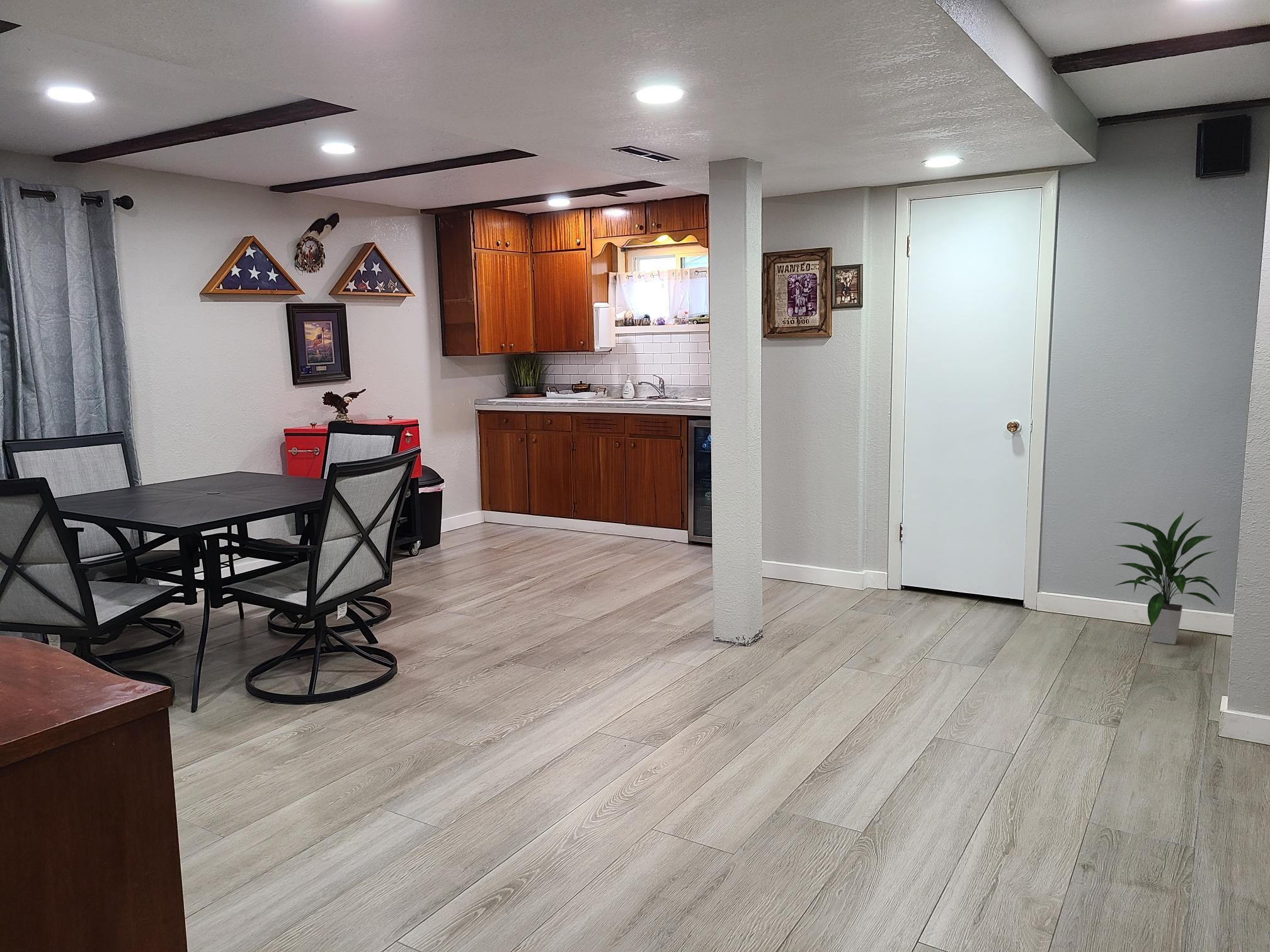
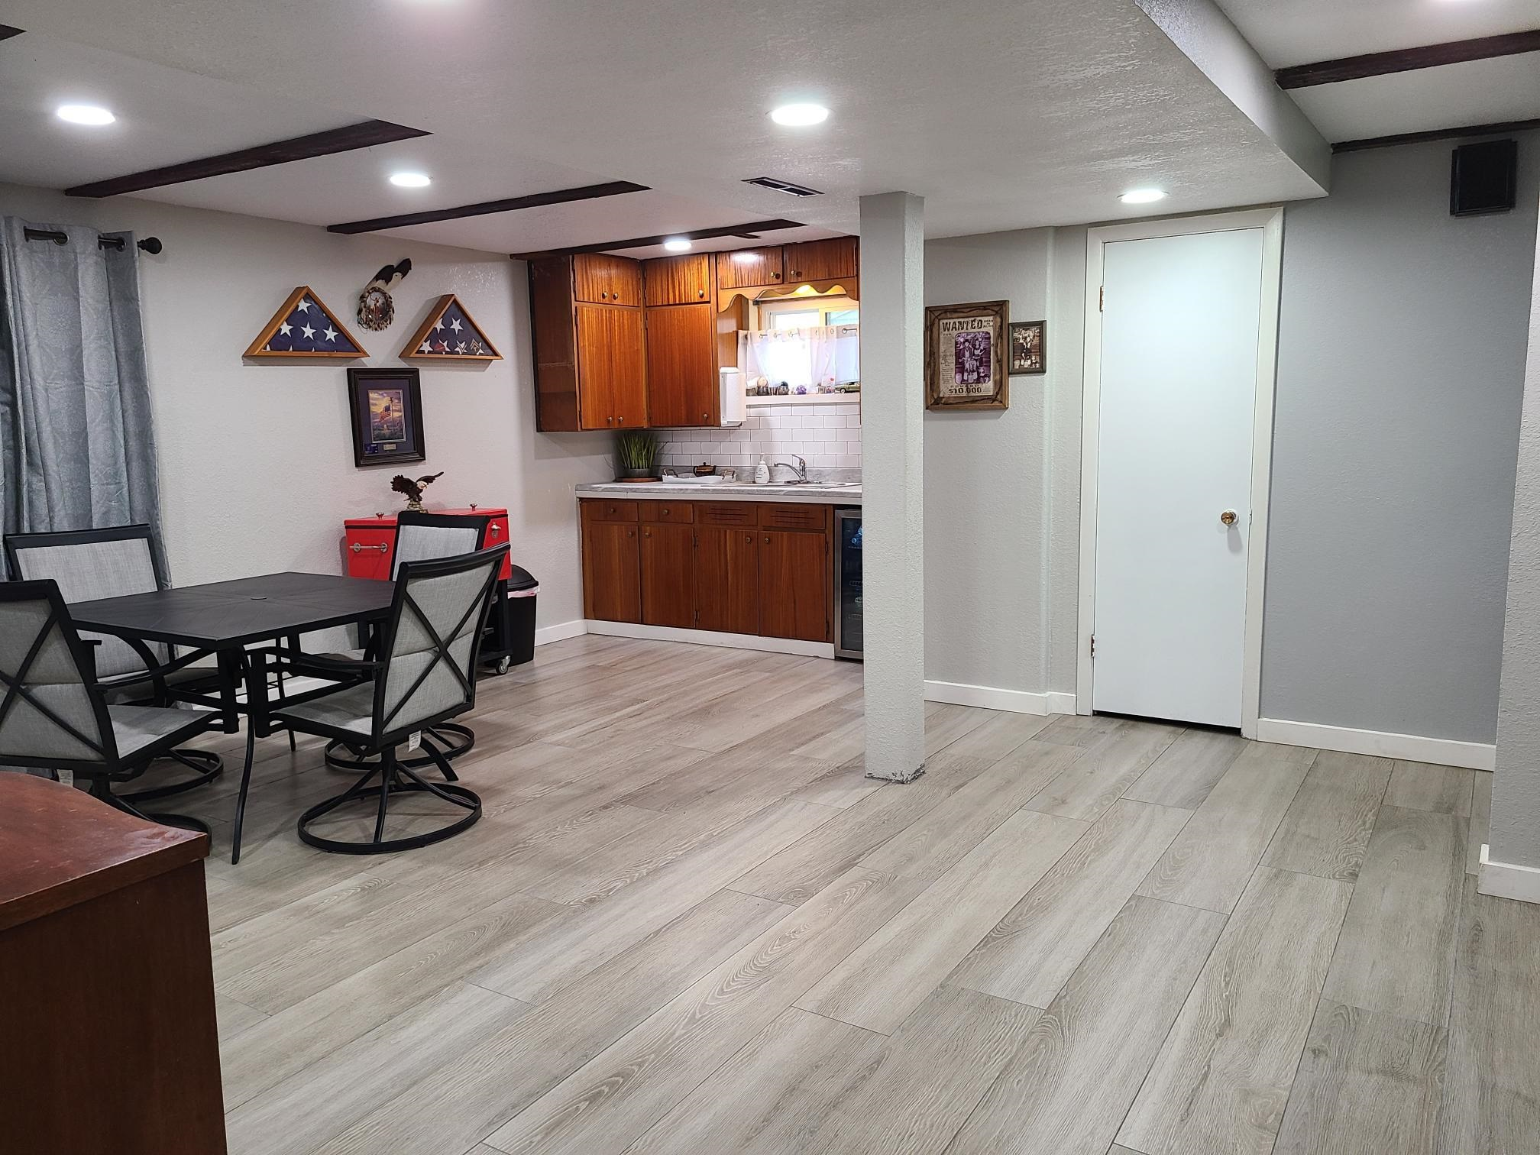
- indoor plant [1111,511,1221,645]
